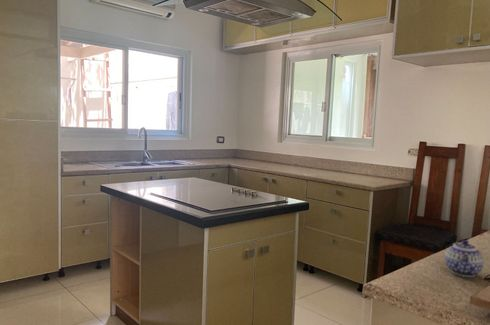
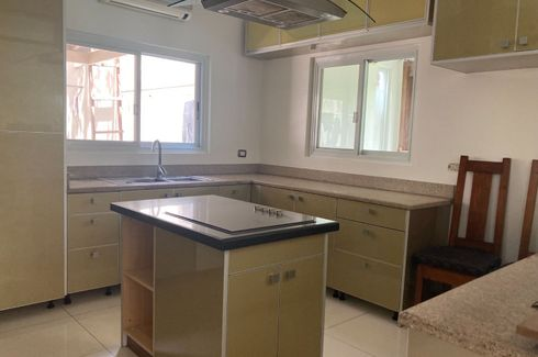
- teapot [444,239,485,278]
